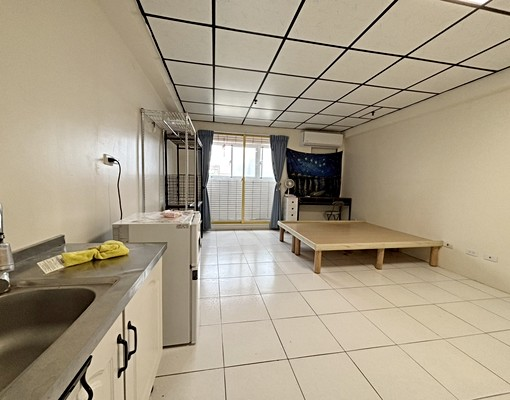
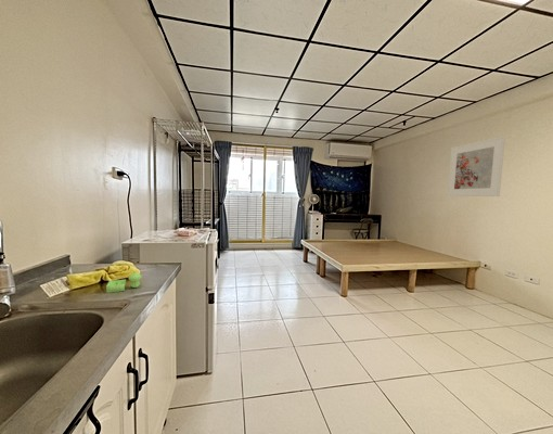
+ soap dispenser [105,270,142,294]
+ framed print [447,135,506,197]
